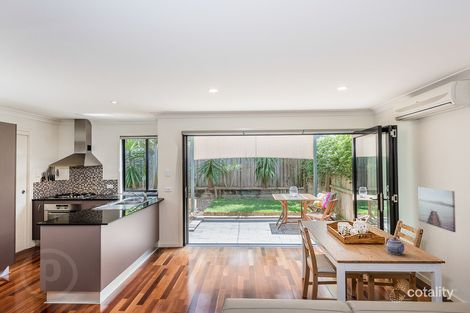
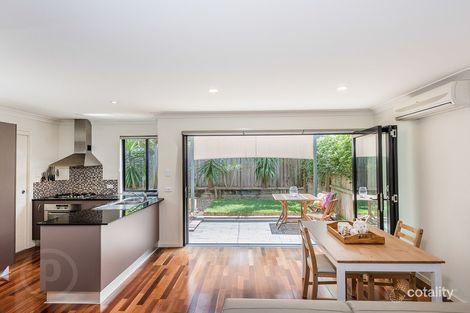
- teapot [385,236,406,256]
- wall art [417,186,457,233]
